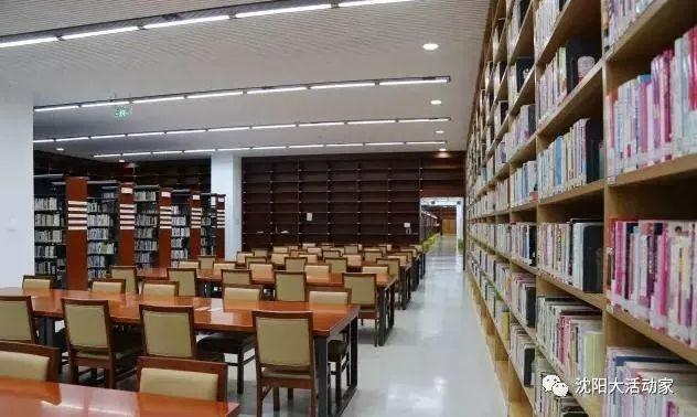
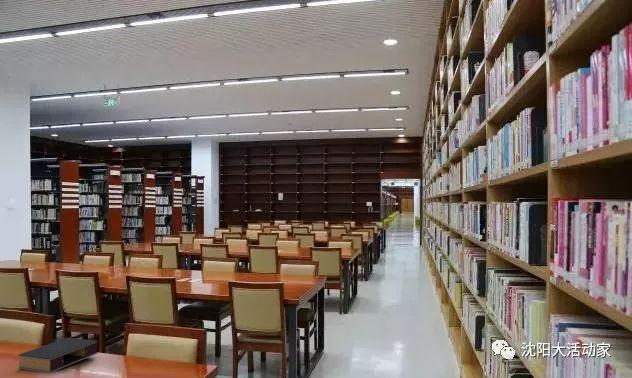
+ book [18,337,98,374]
